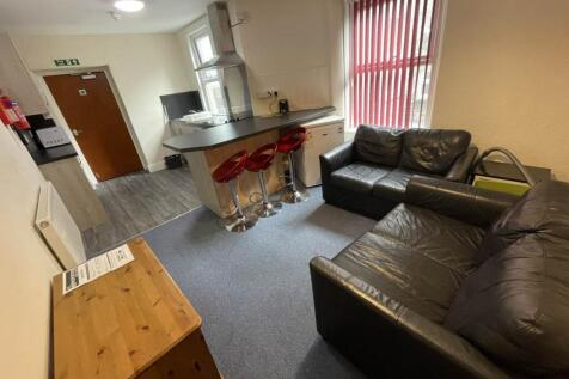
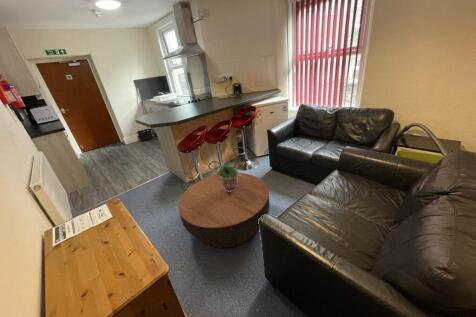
+ potted plant [217,162,241,192]
+ coffee table [177,172,271,249]
